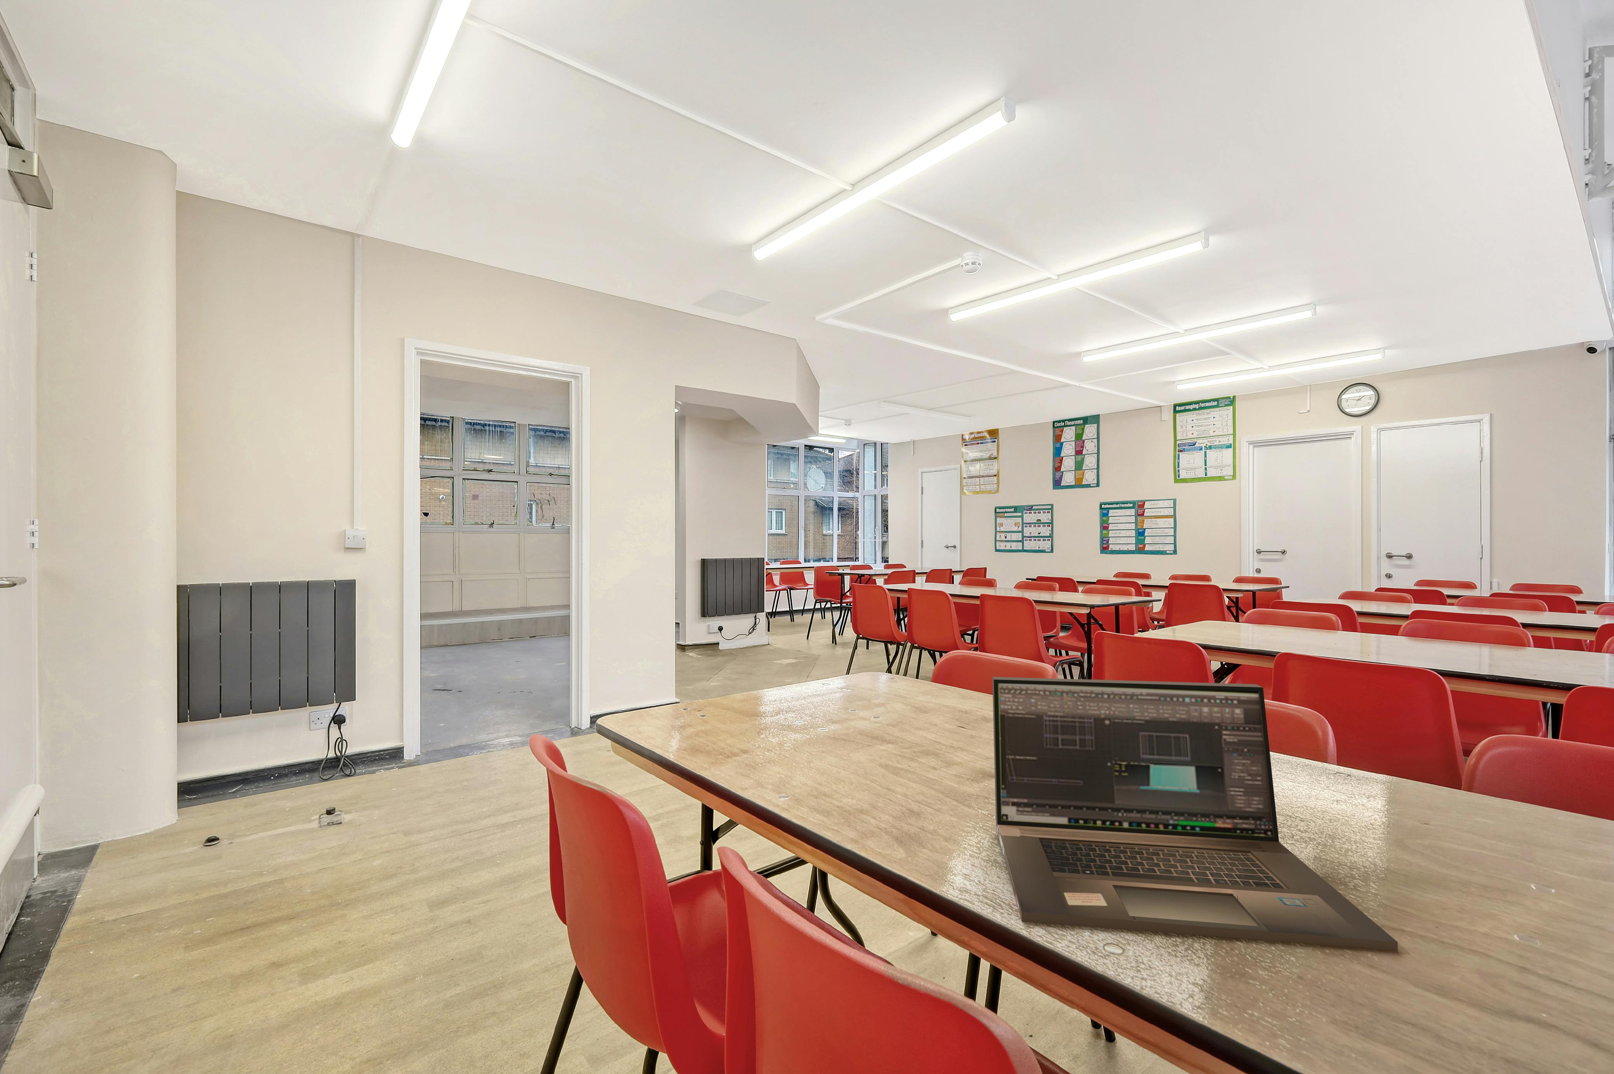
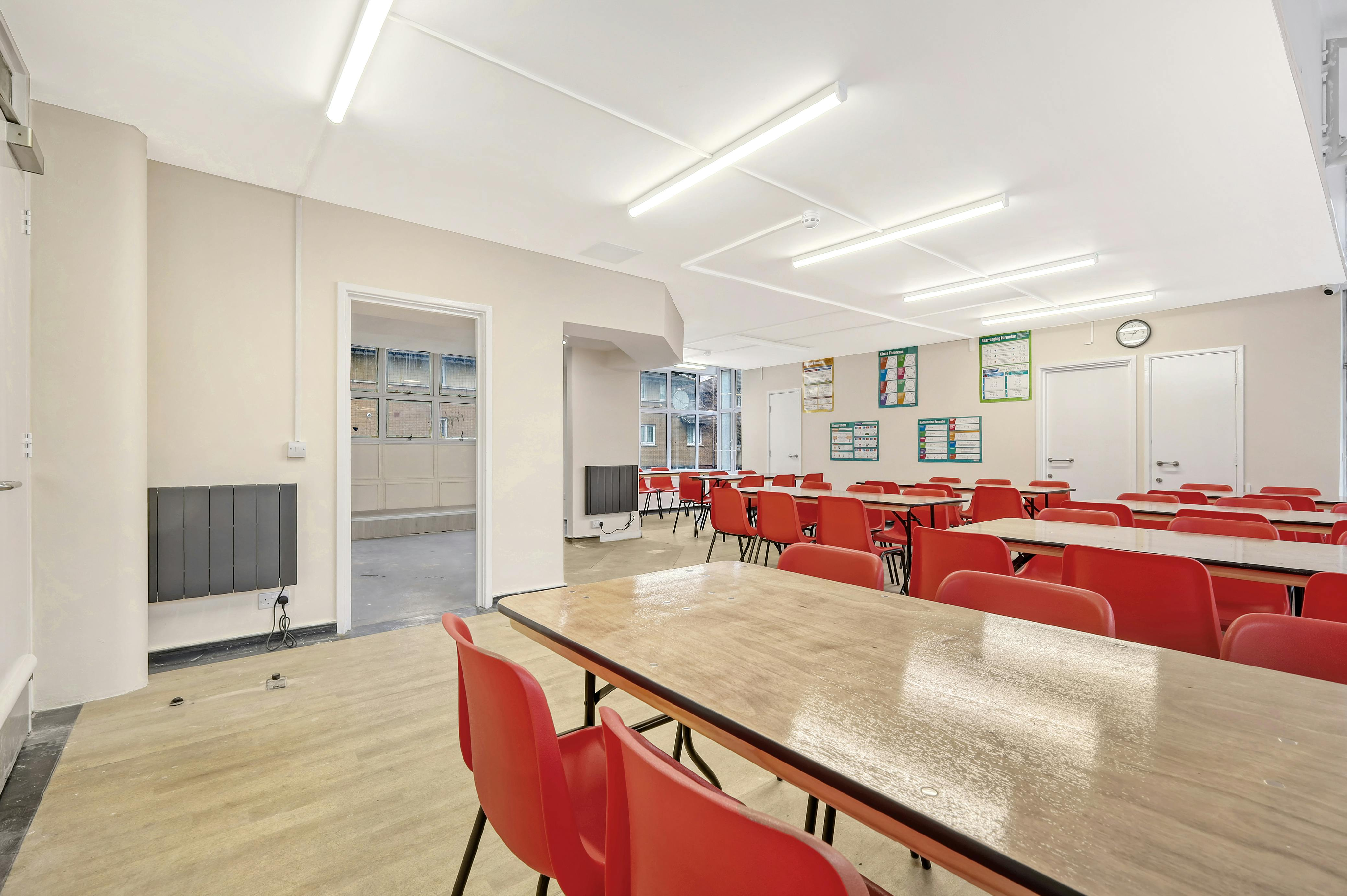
- laptop [992,676,1398,951]
